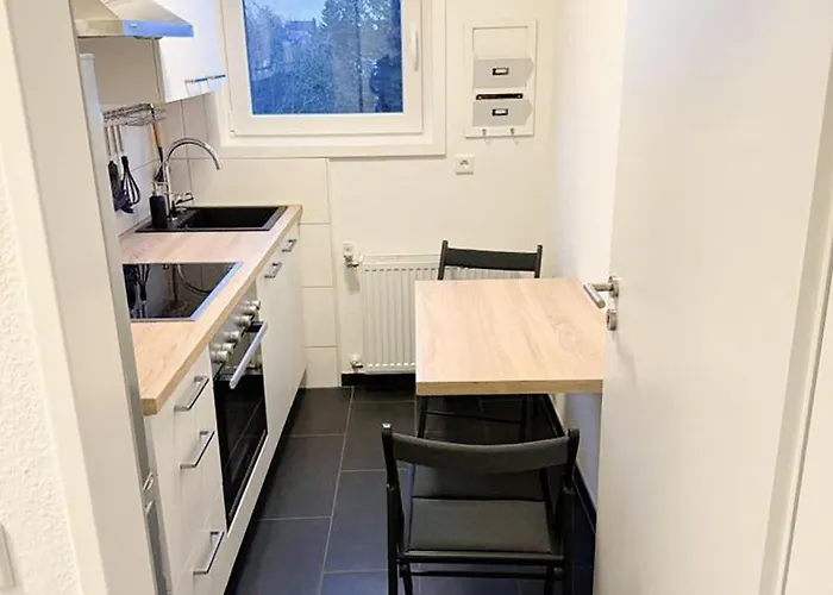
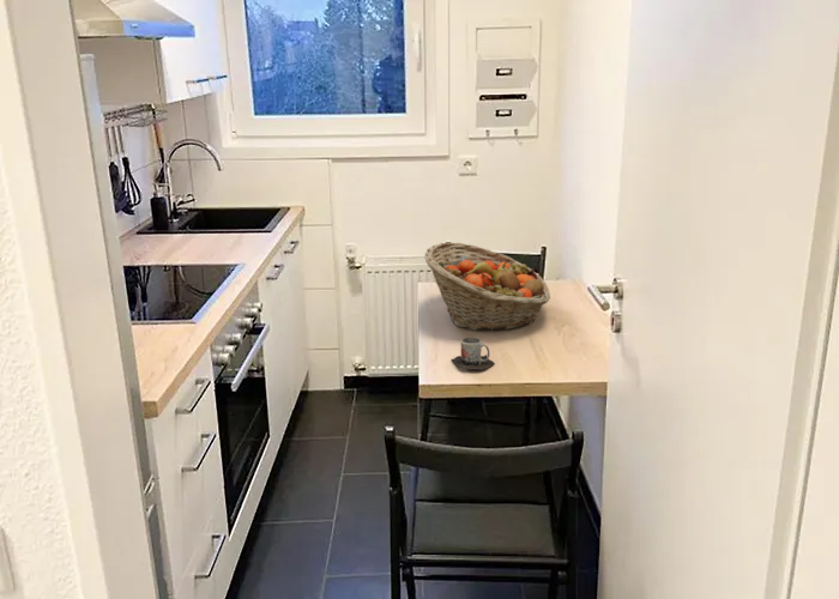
+ mug [451,337,496,370]
+ fruit basket [423,241,551,332]
